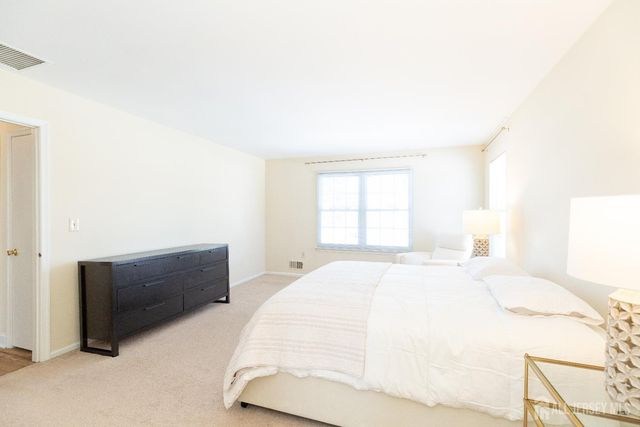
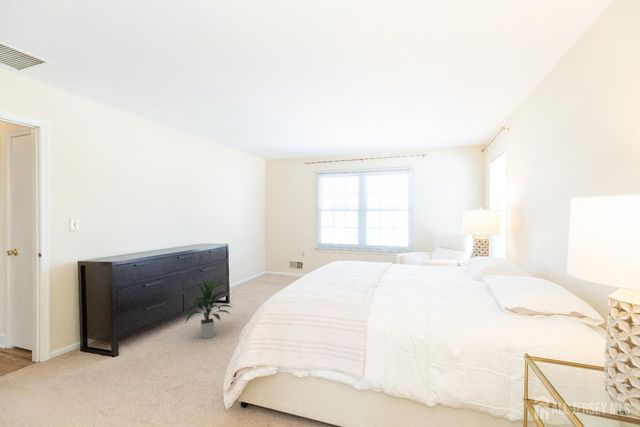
+ indoor plant [185,278,232,340]
